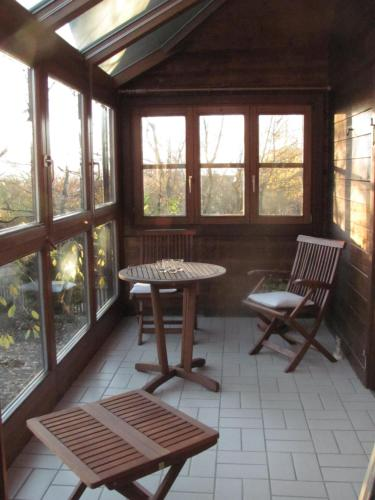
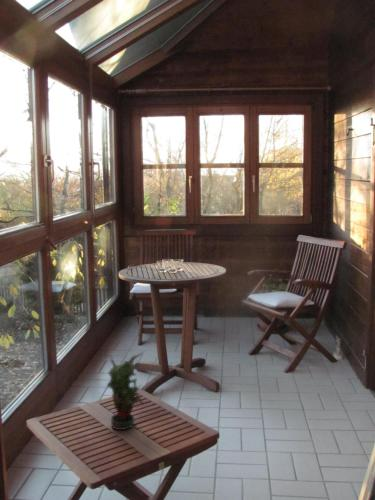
+ potted plant [105,352,144,431]
